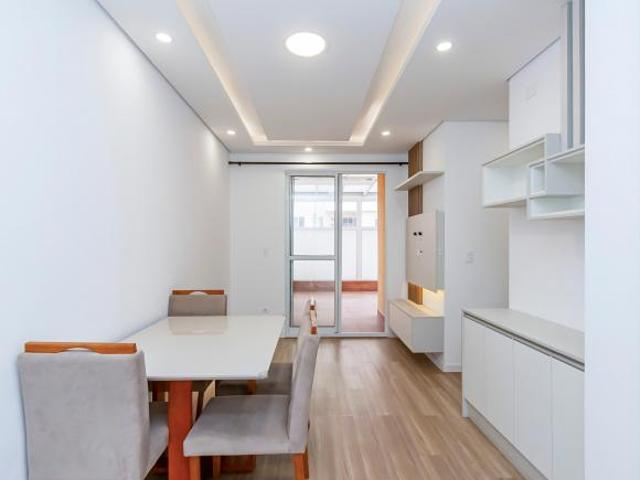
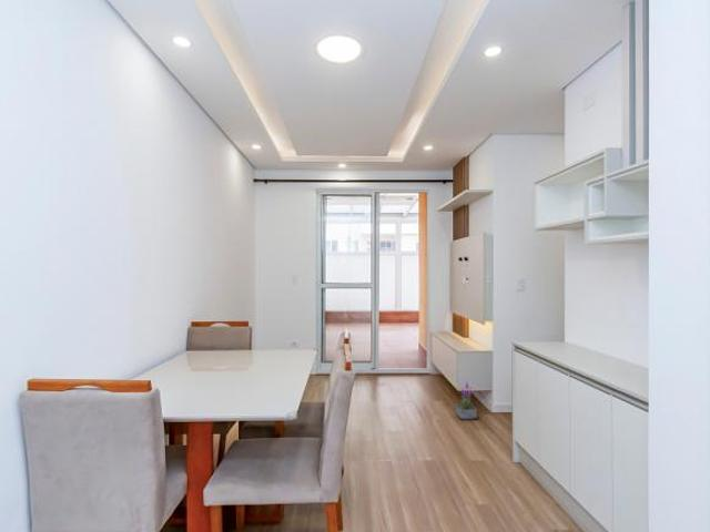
+ potted plant [455,378,478,421]
